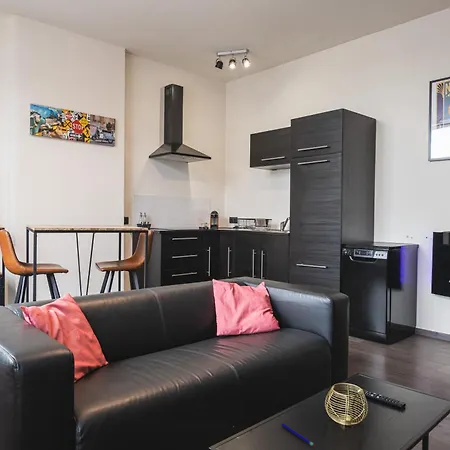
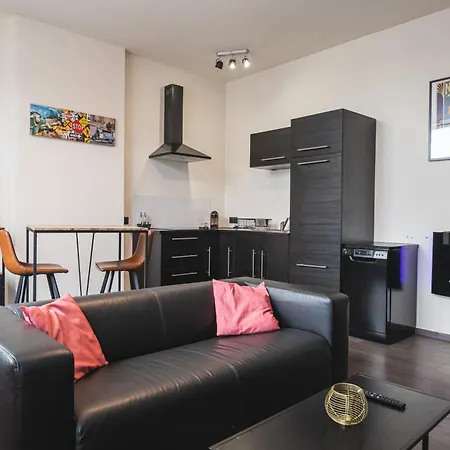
- pen [281,422,316,447]
